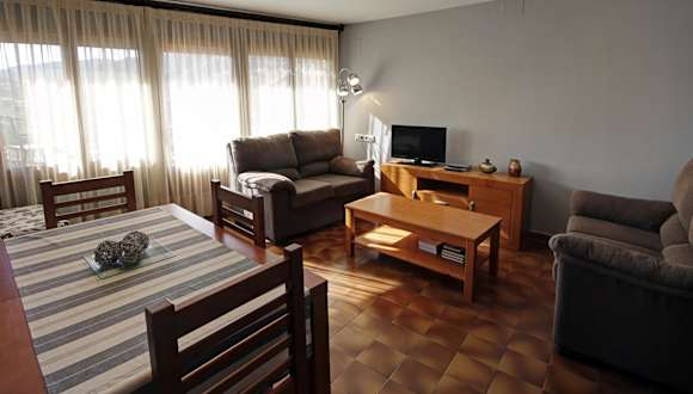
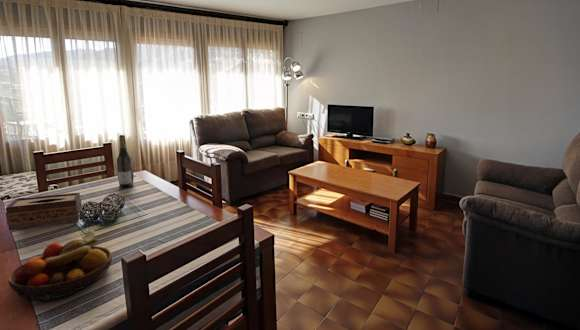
+ tissue box [5,192,83,232]
+ wine bottle [116,134,134,188]
+ fruit bowl [7,228,113,301]
